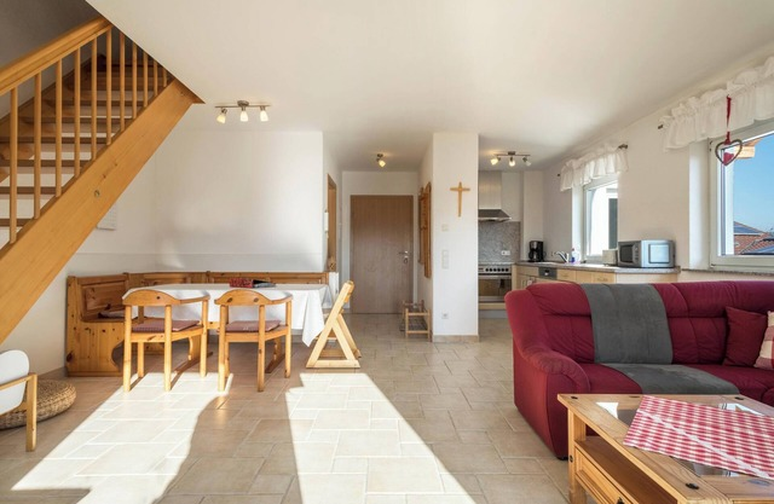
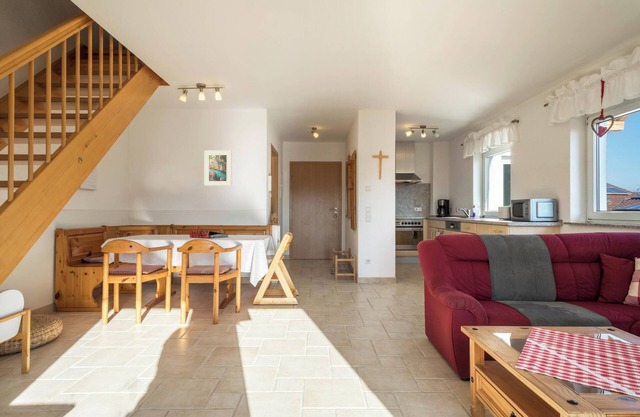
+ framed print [203,149,233,187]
